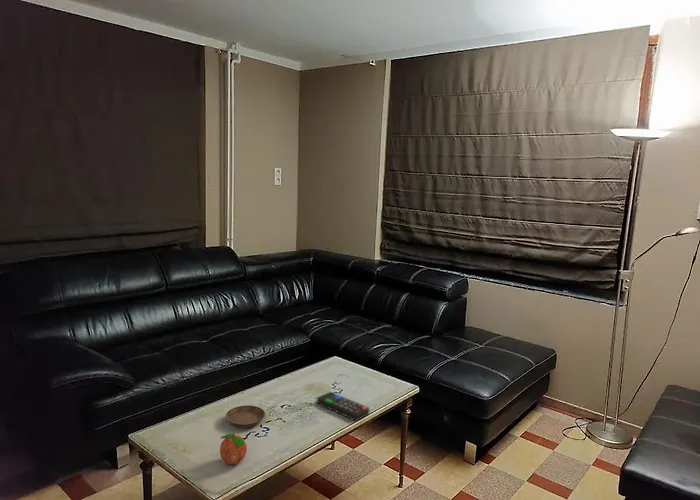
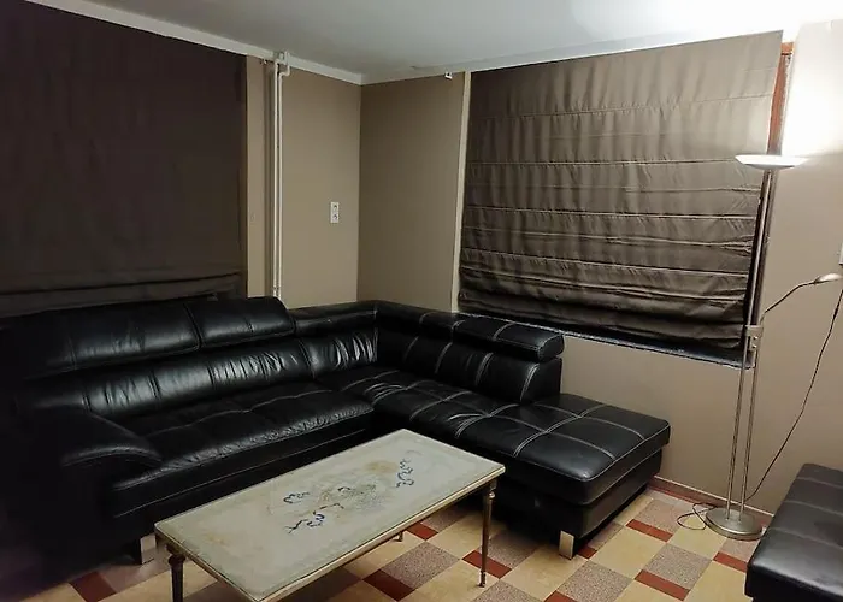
- saucer [225,405,266,429]
- remote control [316,391,370,421]
- fruit [219,432,248,466]
